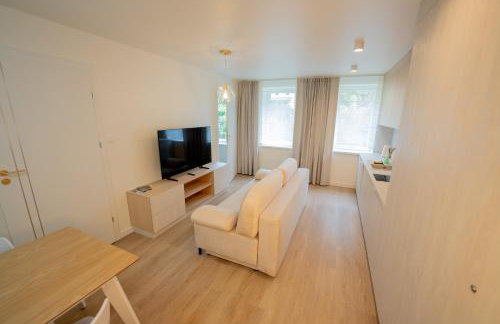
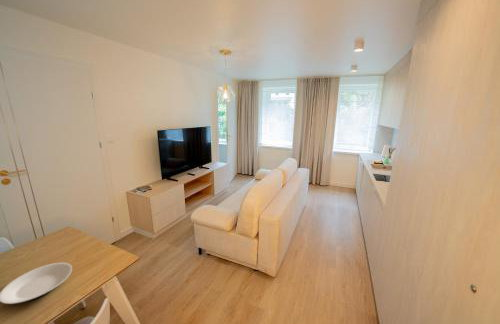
+ plate [0,262,73,305]
